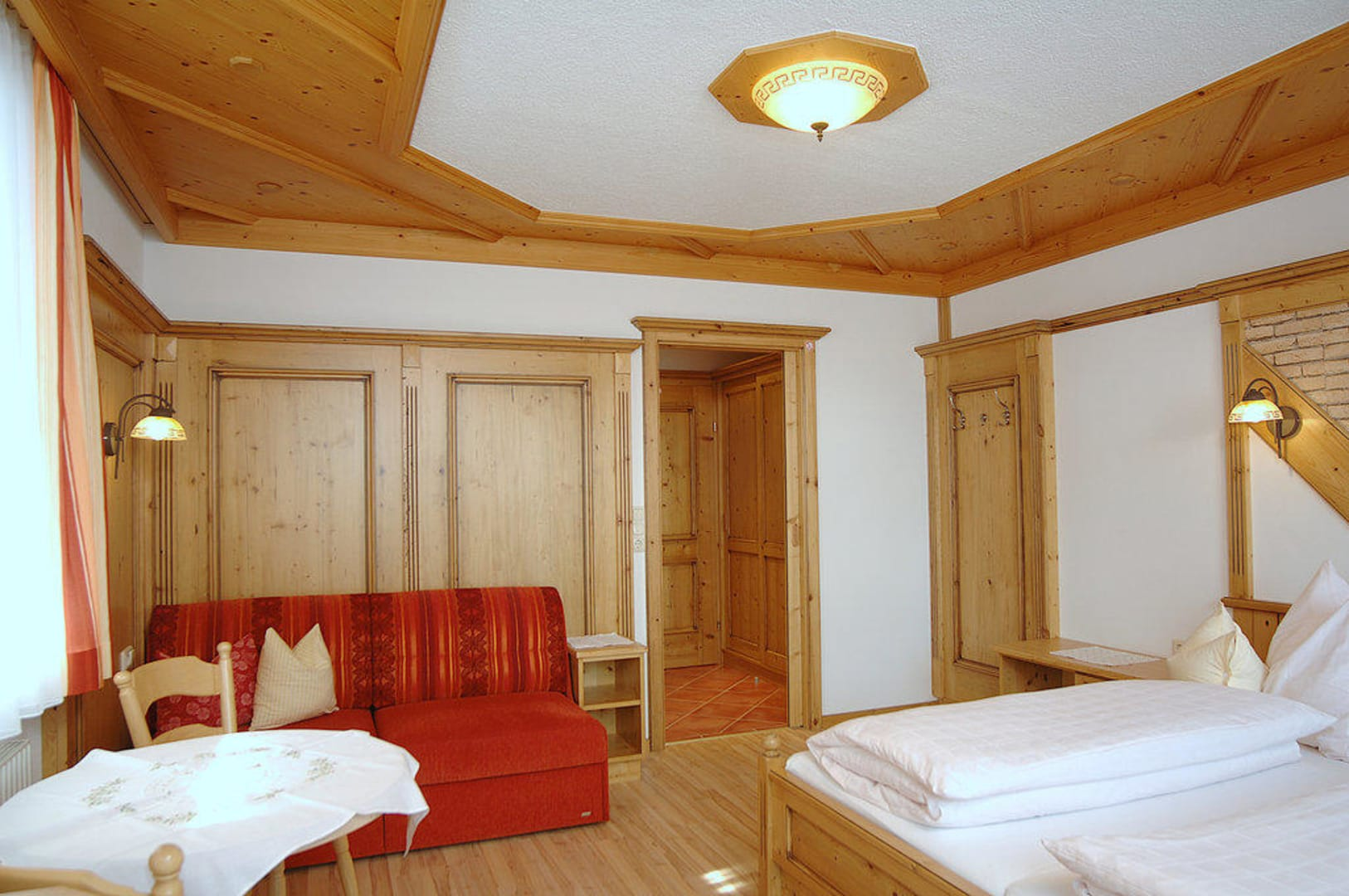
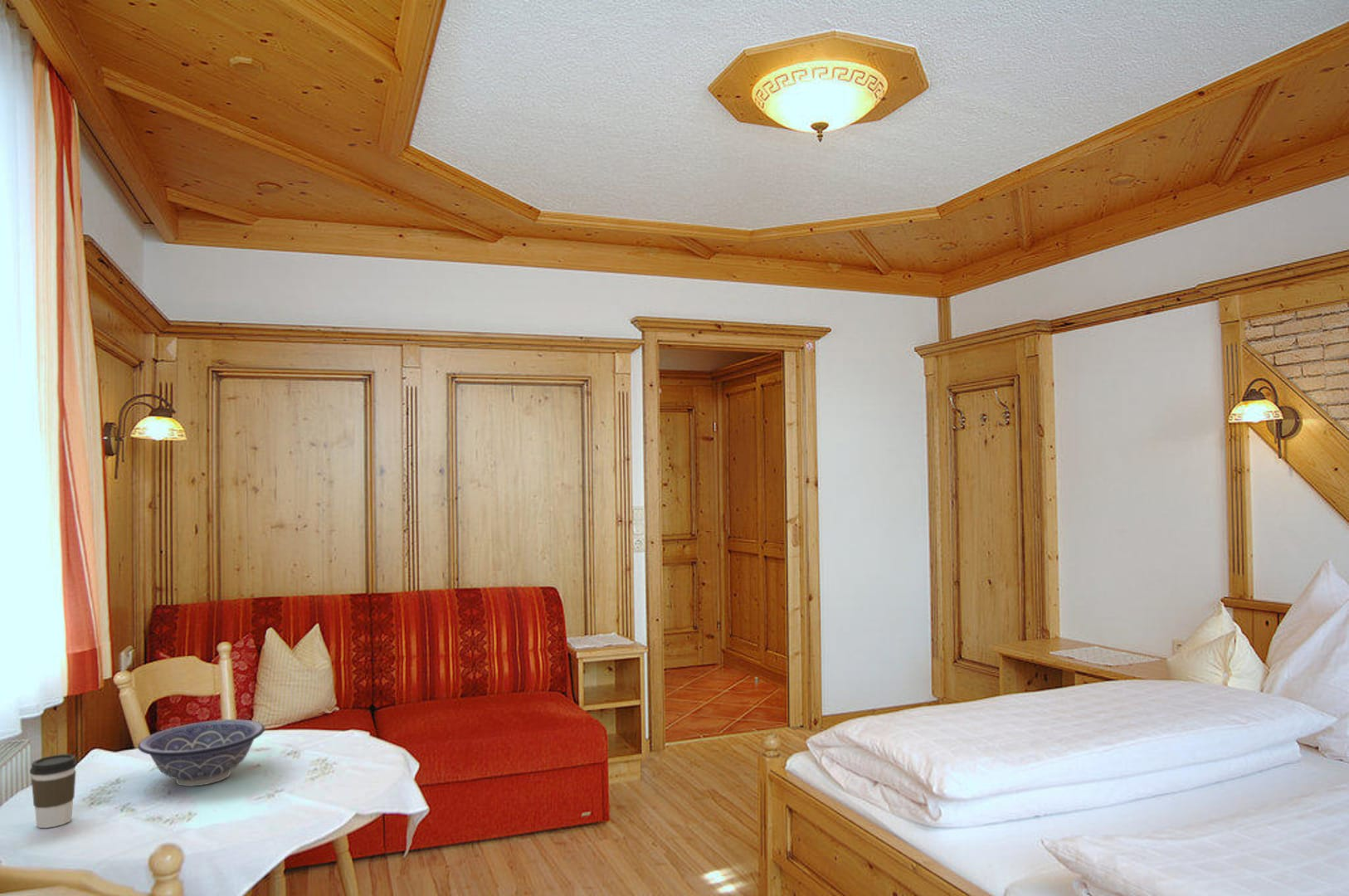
+ coffee cup [29,753,78,829]
+ decorative bowl [137,718,265,787]
